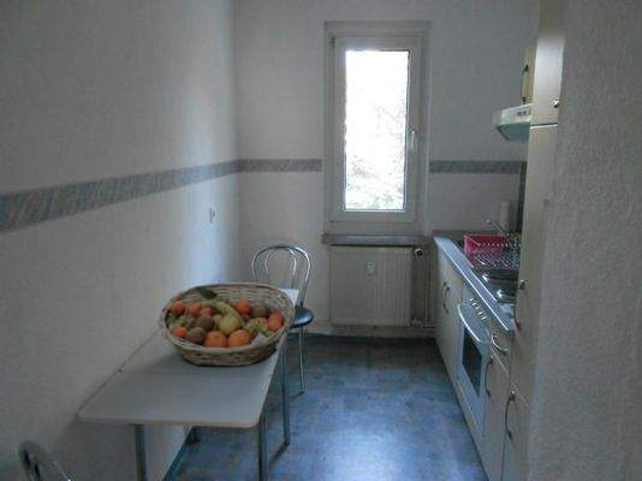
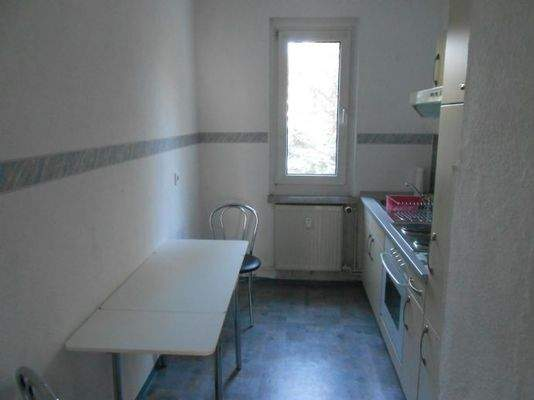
- fruit basket [156,281,297,368]
